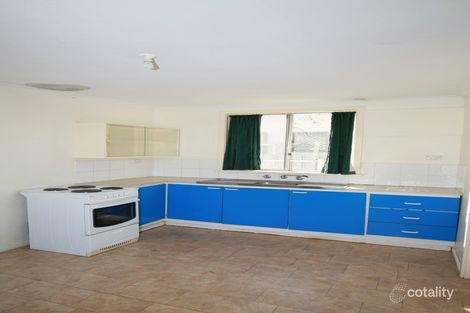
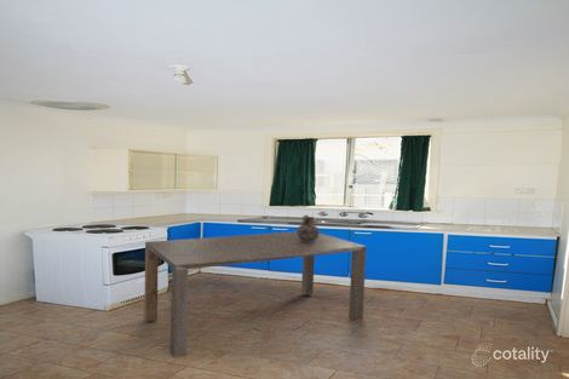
+ dining table [143,230,368,358]
+ ceramic jug [295,214,321,242]
